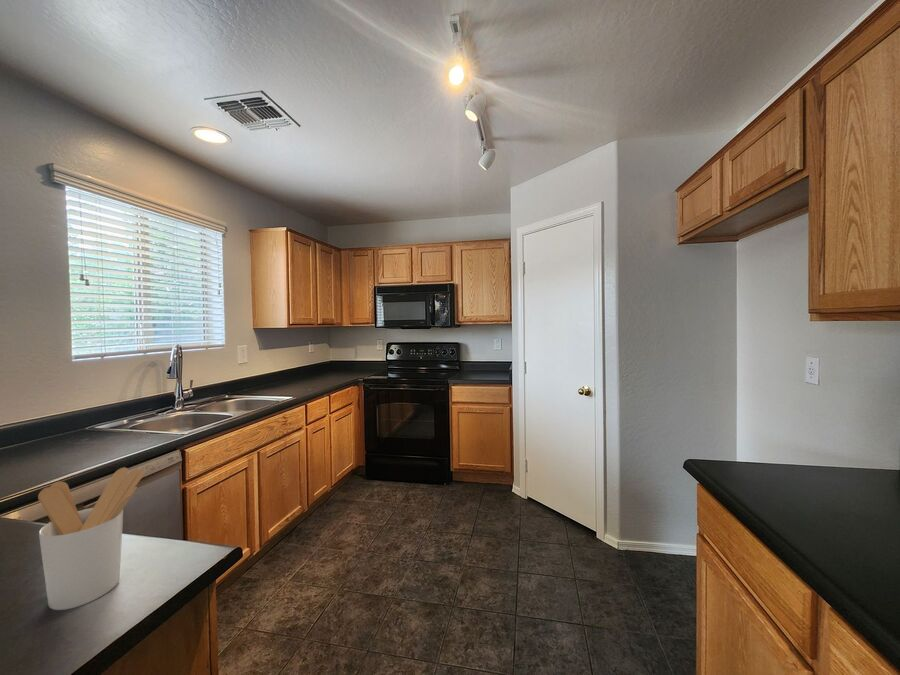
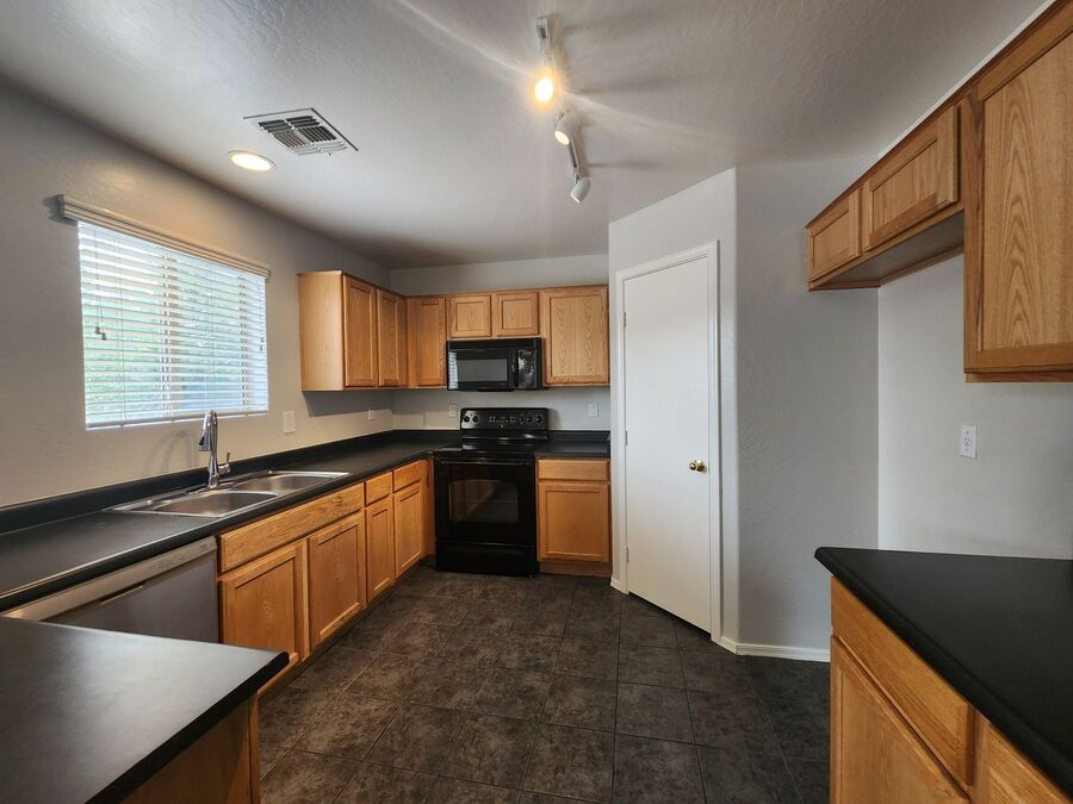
- utensil holder [37,466,147,611]
